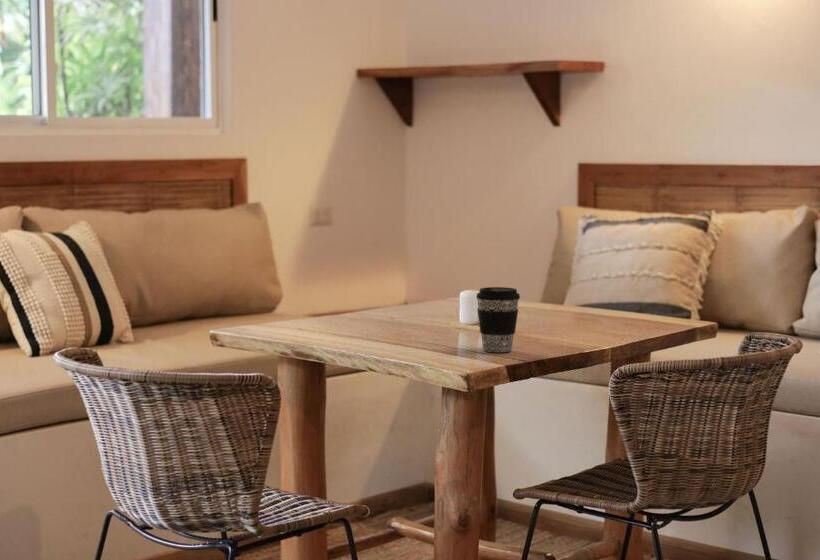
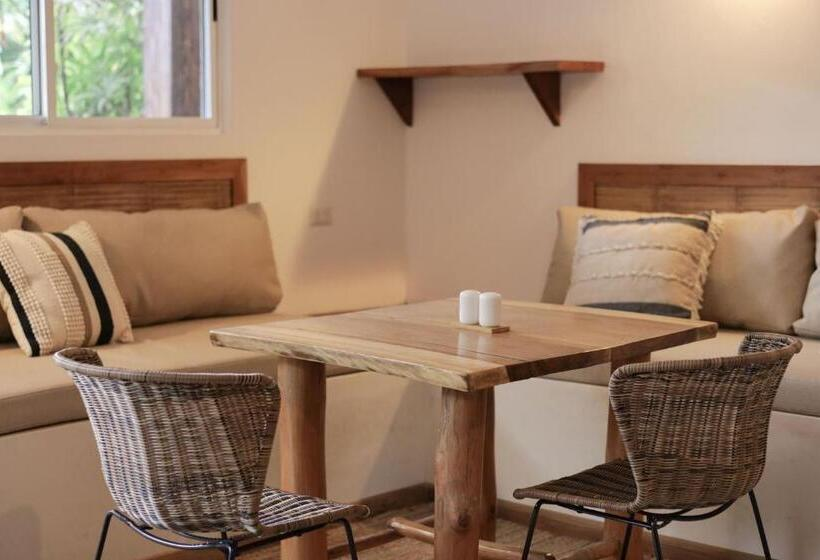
- coffee cup [475,286,521,353]
